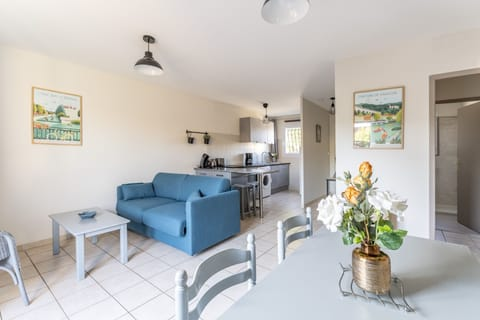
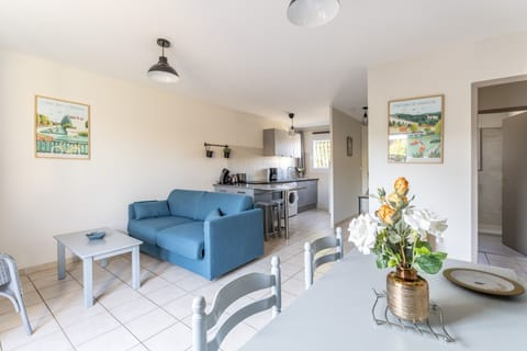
+ plate [441,267,526,297]
